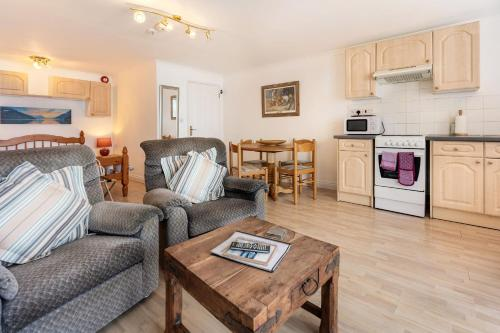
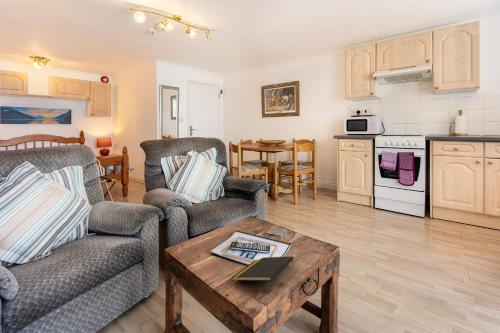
+ notepad [231,256,294,282]
